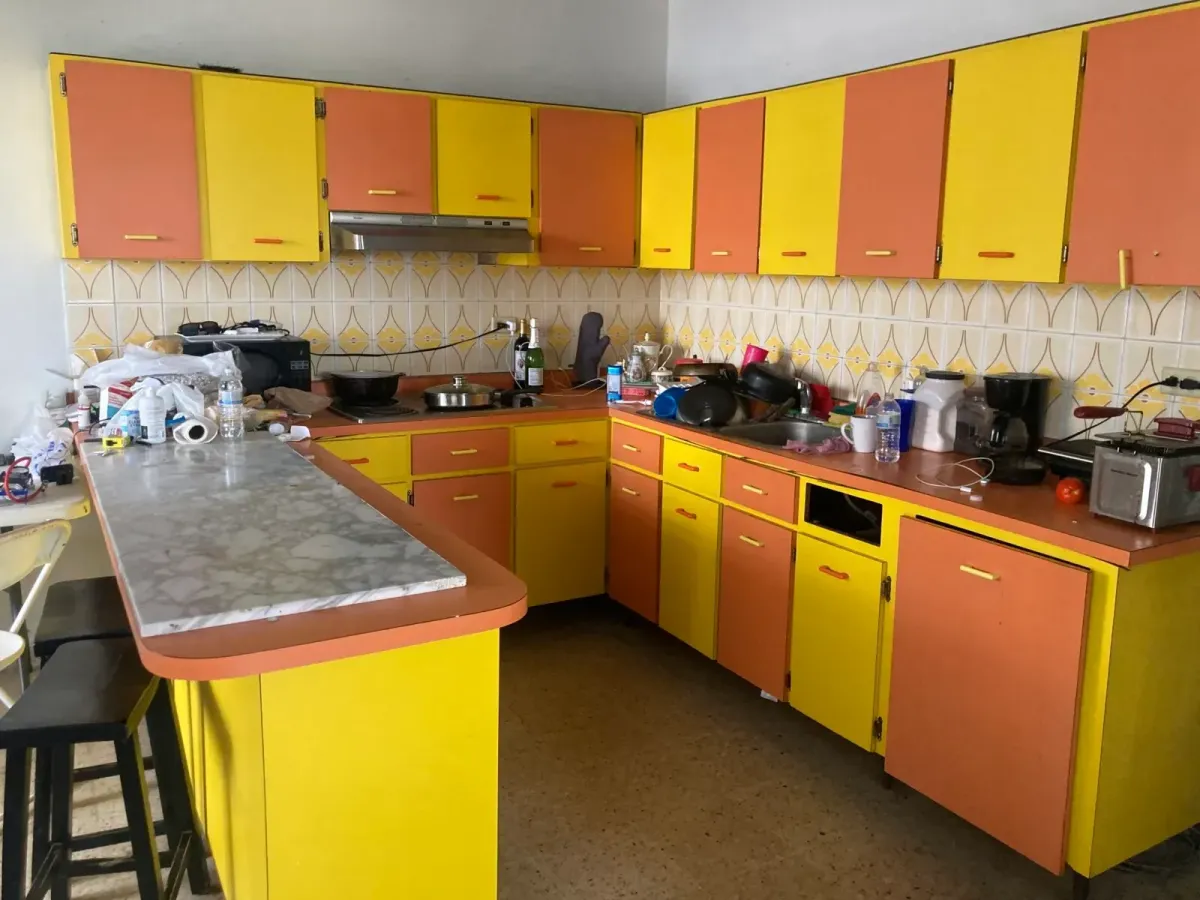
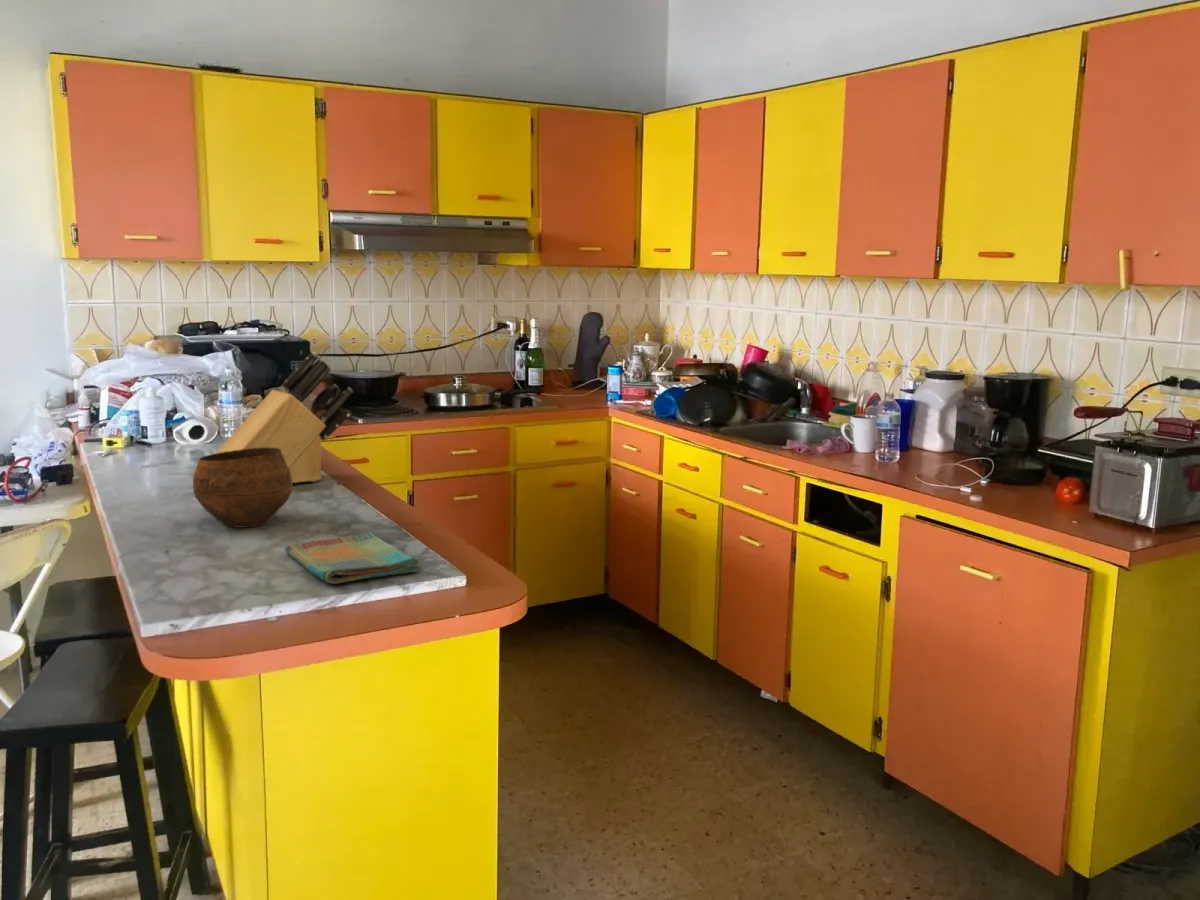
+ knife block [214,351,354,484]
+ bowl [192,447,294,529]
+ dish towel [284,532,422,585]
